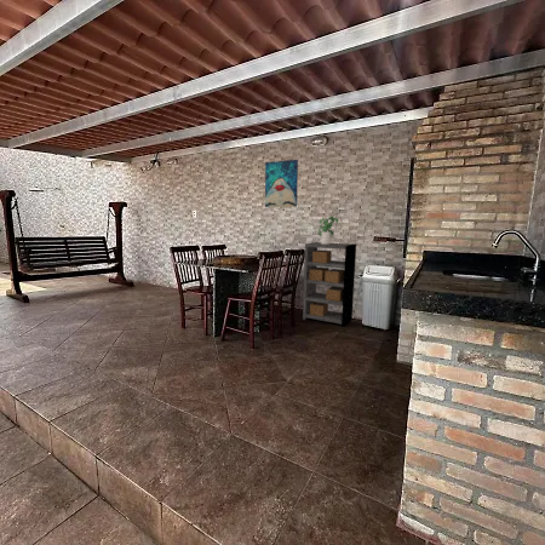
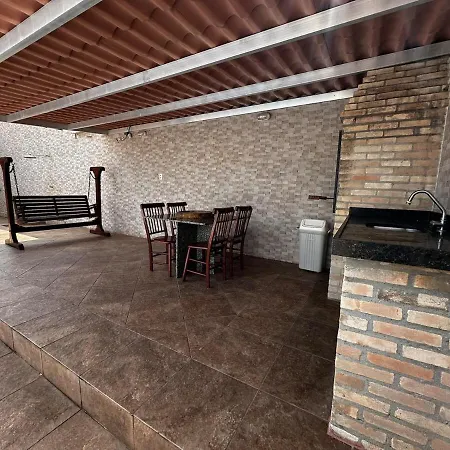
- potted plant [317,214,339,245]
- wall art [264,159,299,208]
- shelving unit [302,241,357,328]
